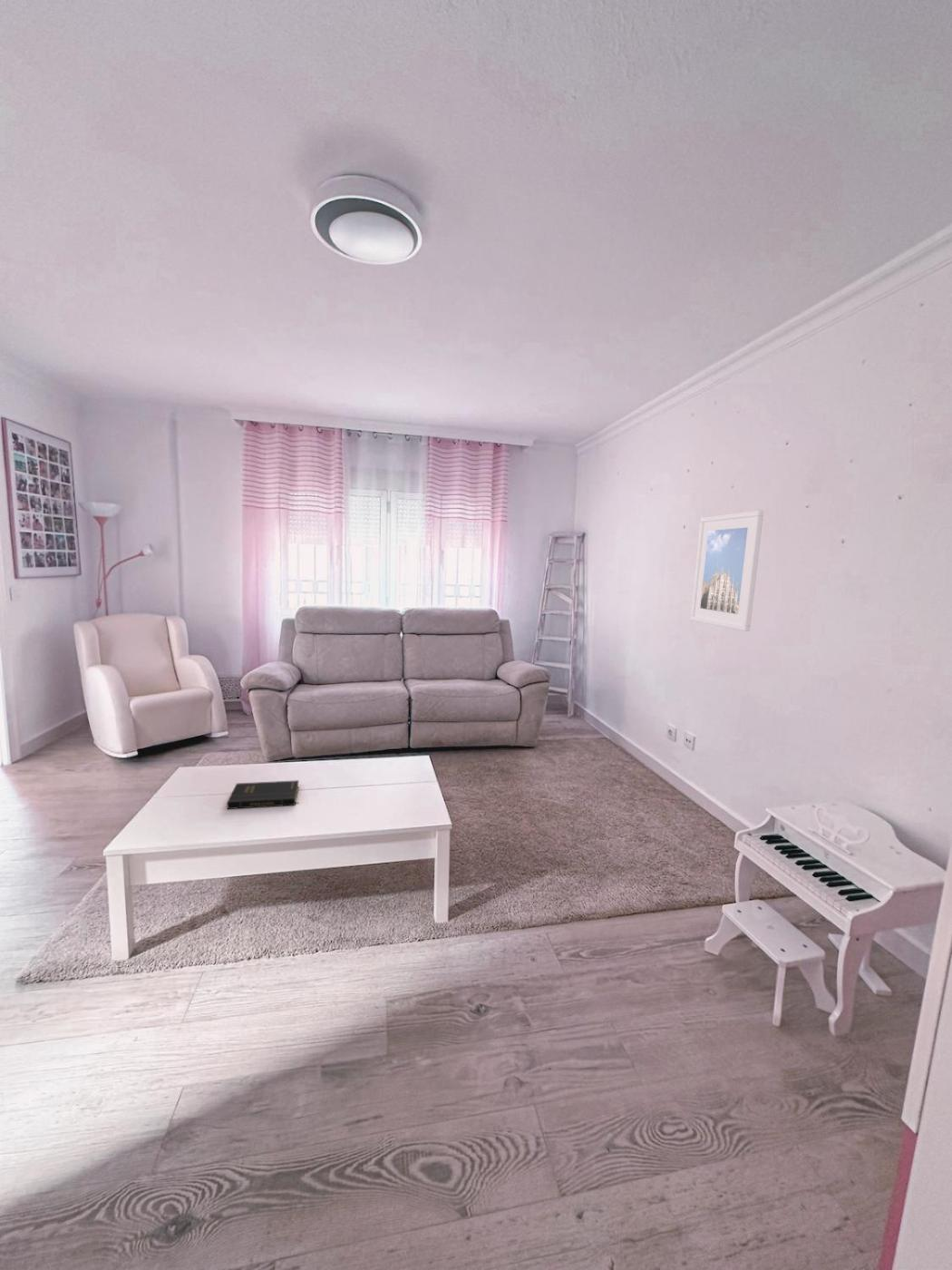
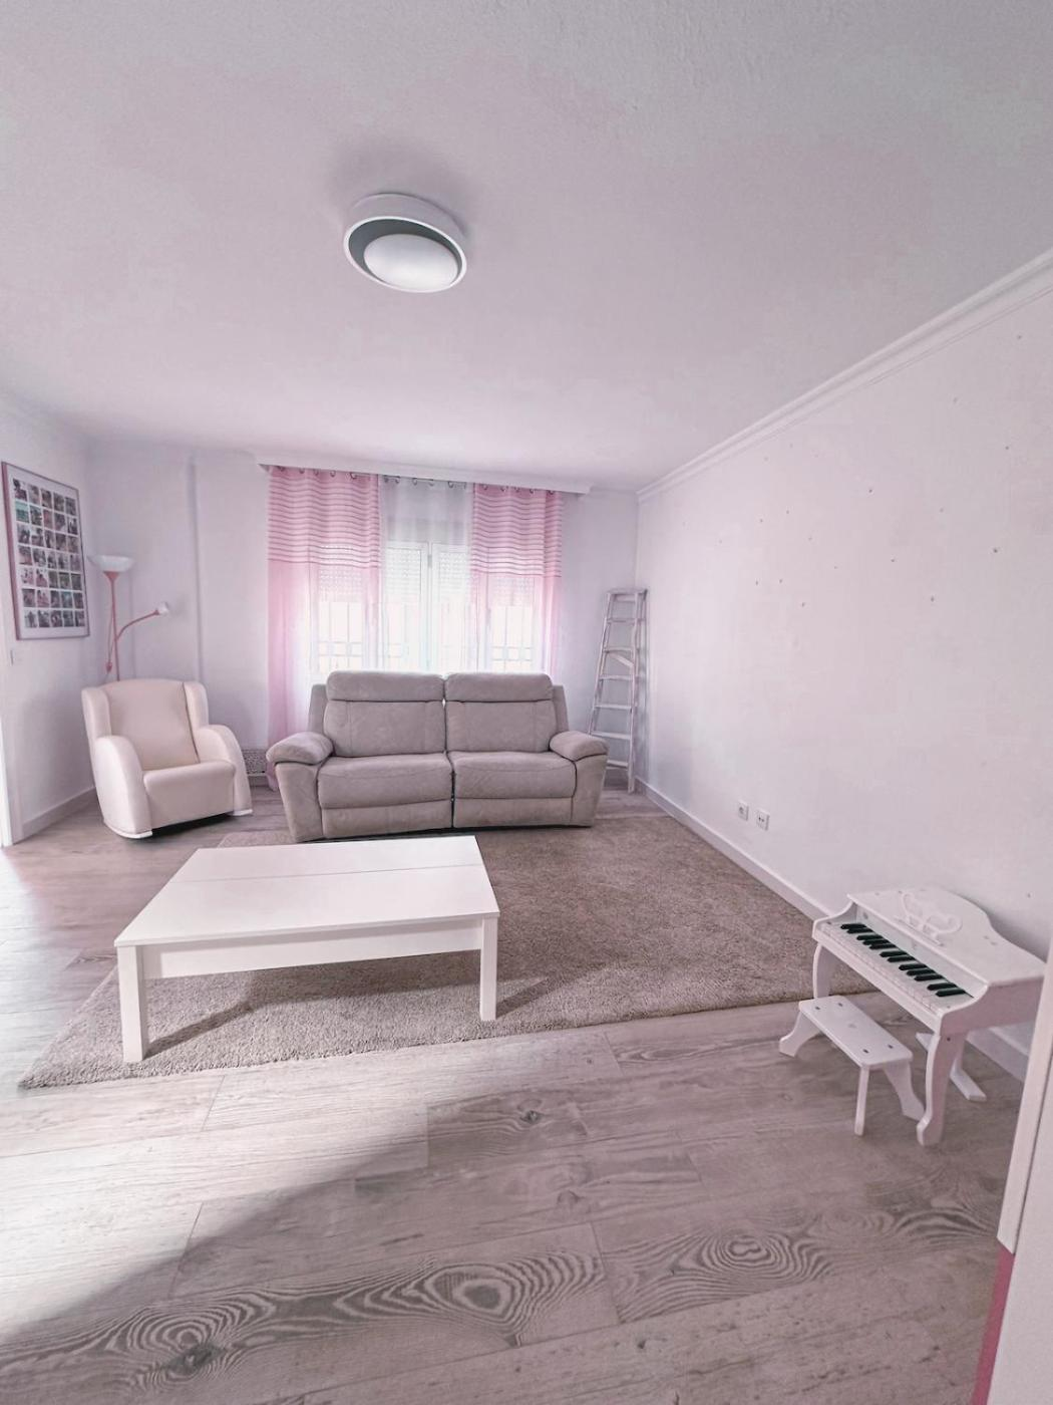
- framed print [689,509,764,632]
- book [226,779,300,810]
